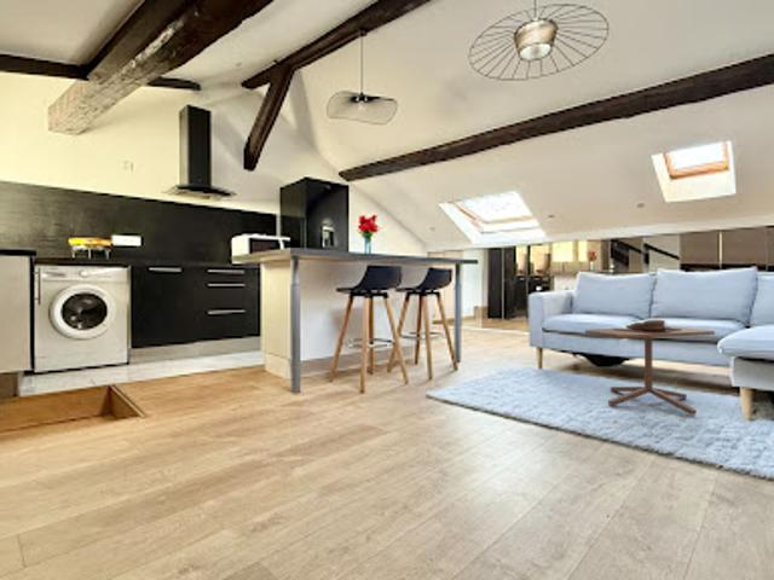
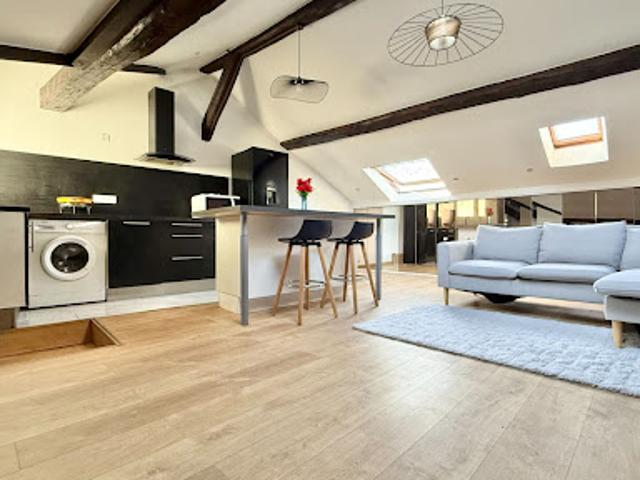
- side table [584,318,716,417]
